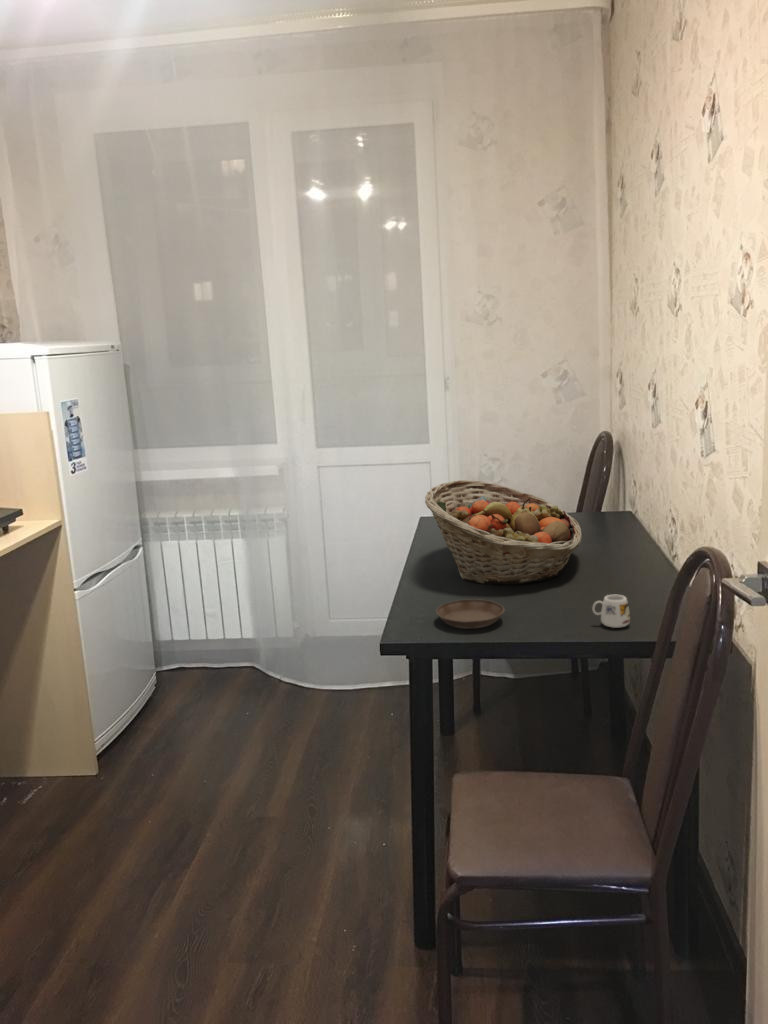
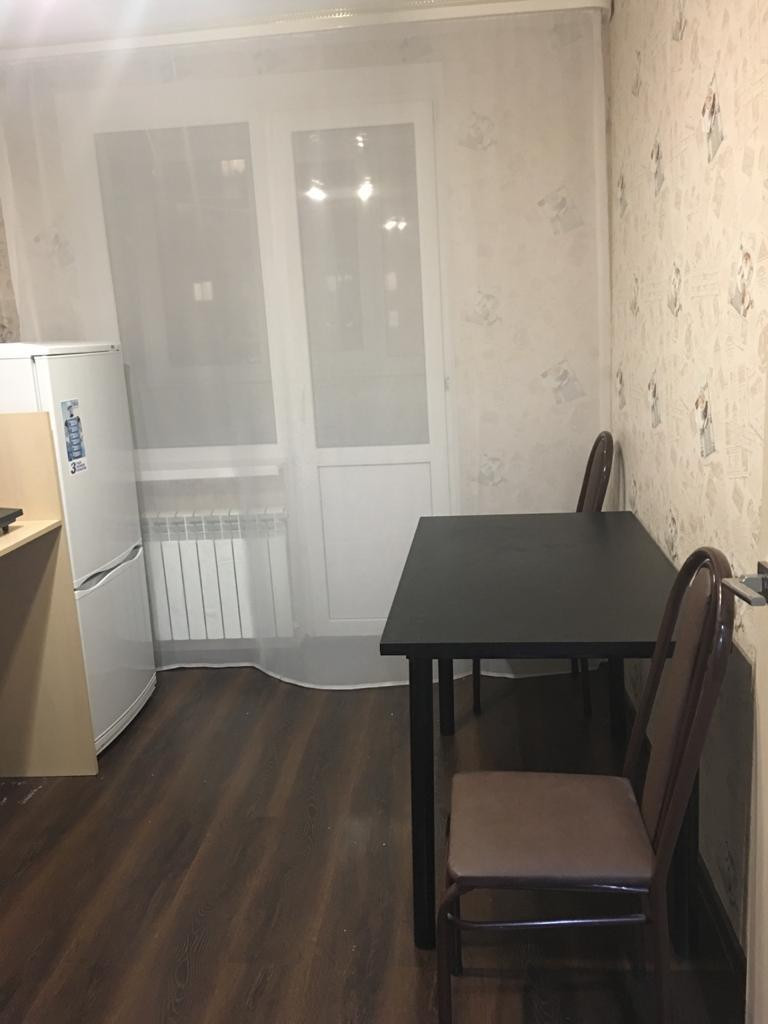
- mug [591,594,631,629]
- fruit basket [424,479,583,586]
- saucer [435,598,505,630]
